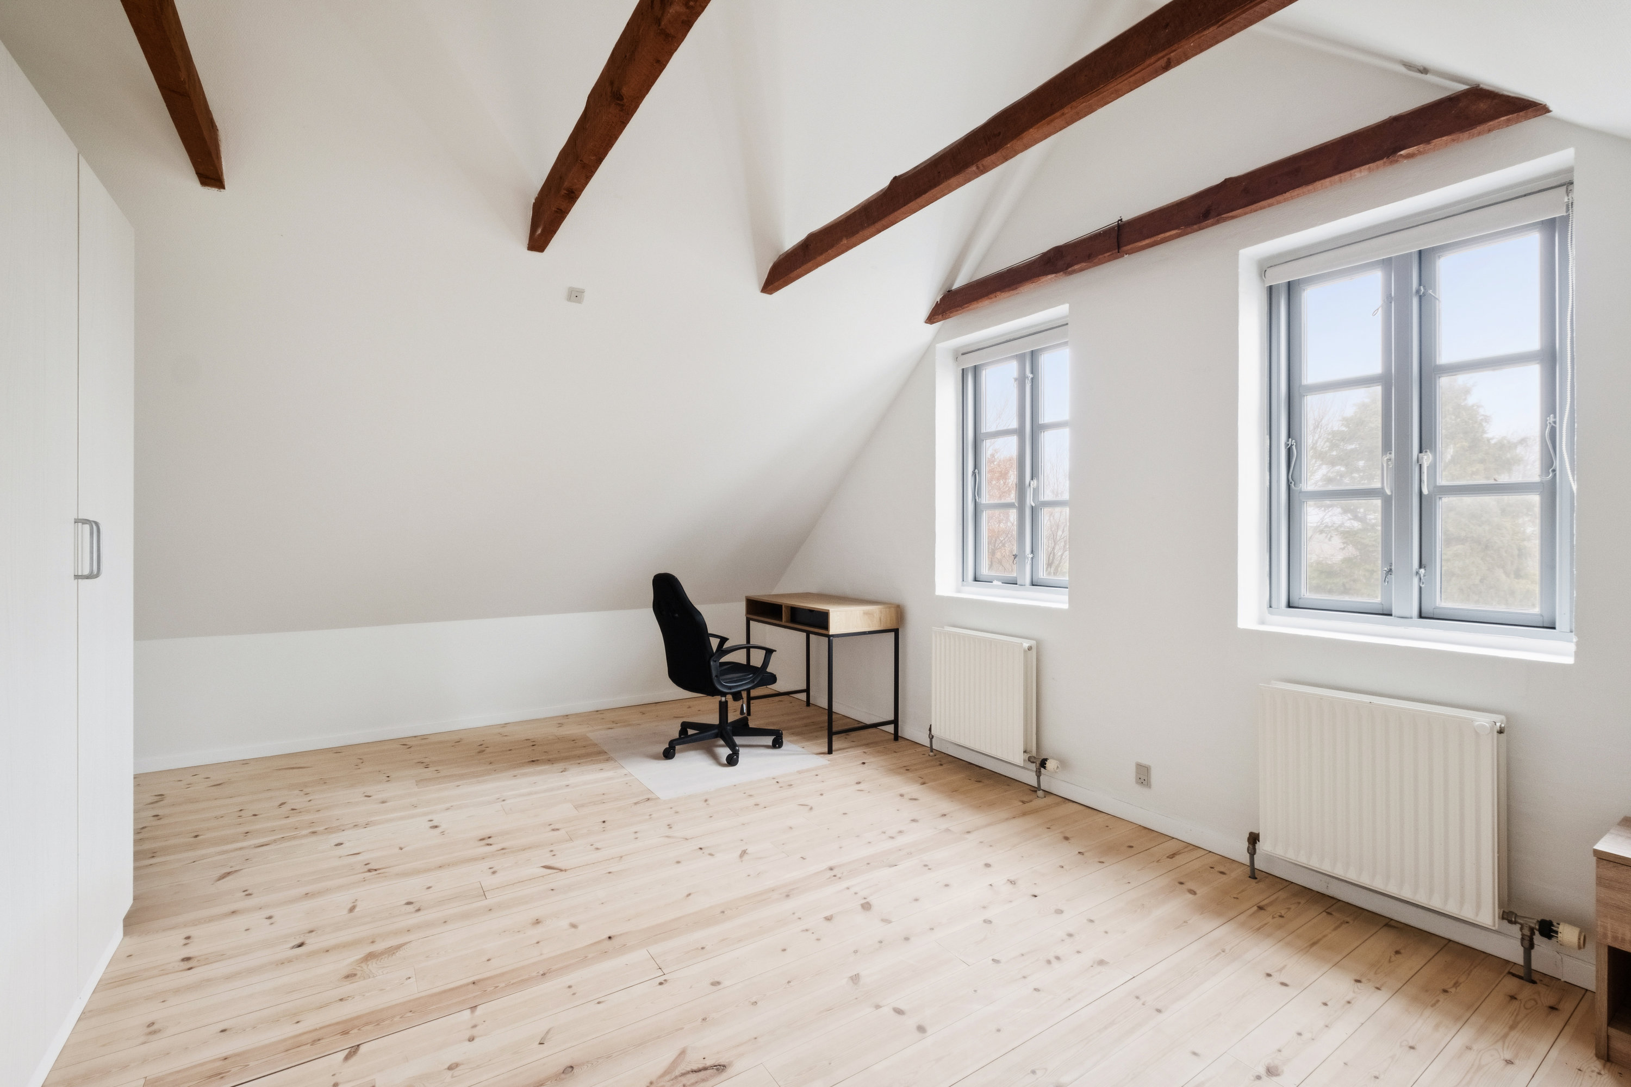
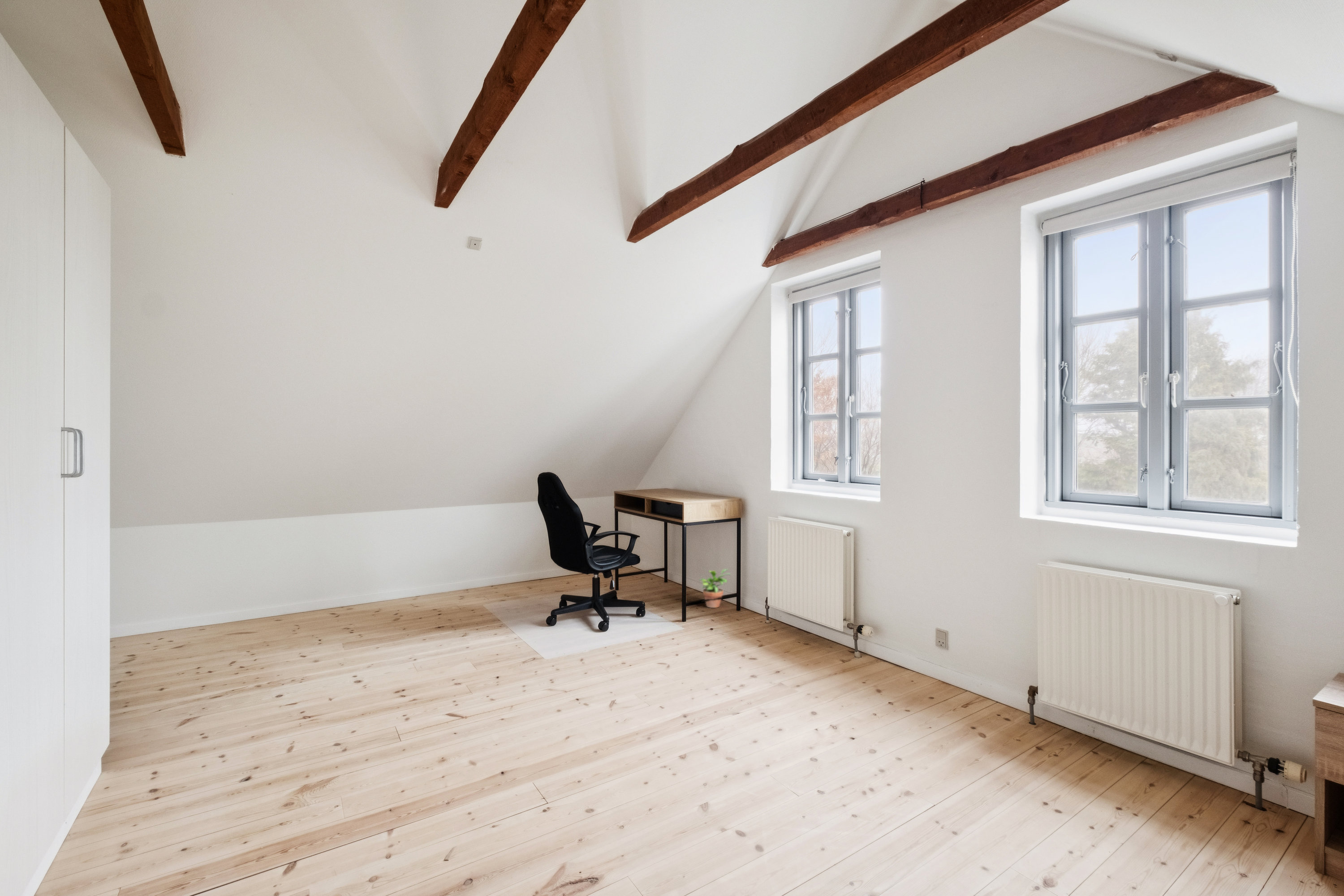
+ potted plant [698,569,731,608]
